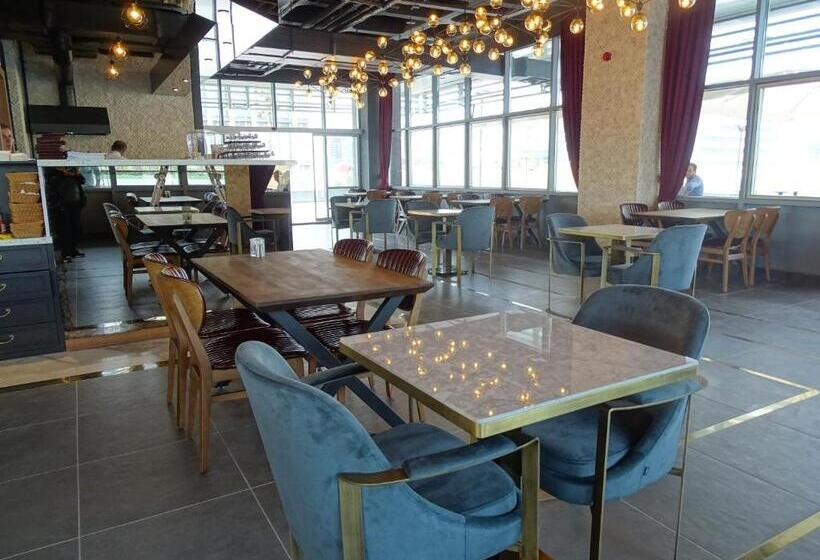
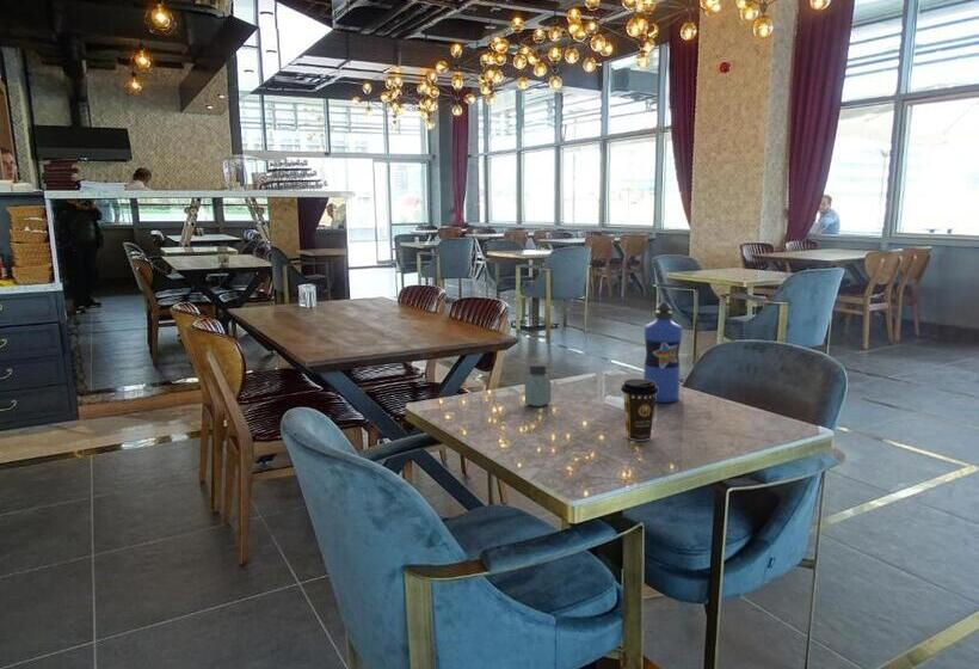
+ water bottle [642,302,683,404]
+ coffee cup [620,378,658,442]
+ saltshaker [524,362,552,407]
